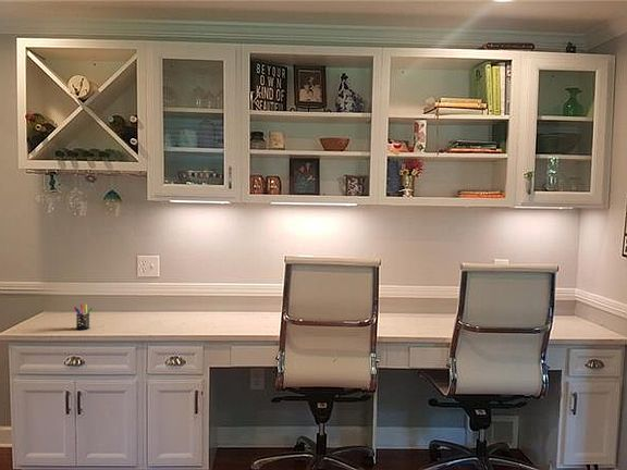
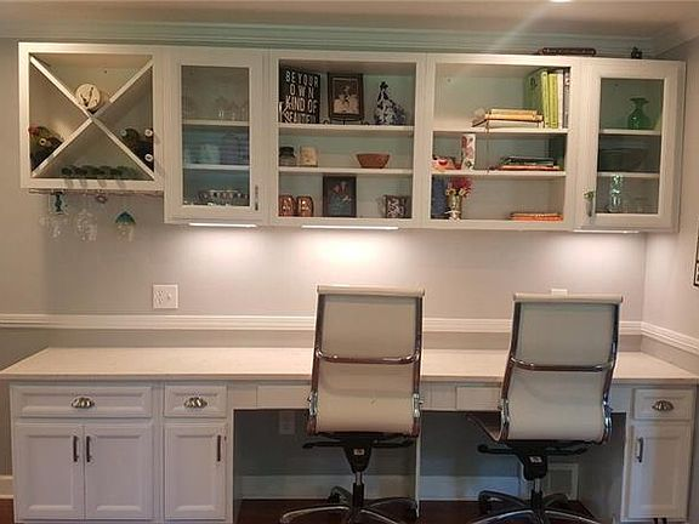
- pen holder [73,304,94,331]
